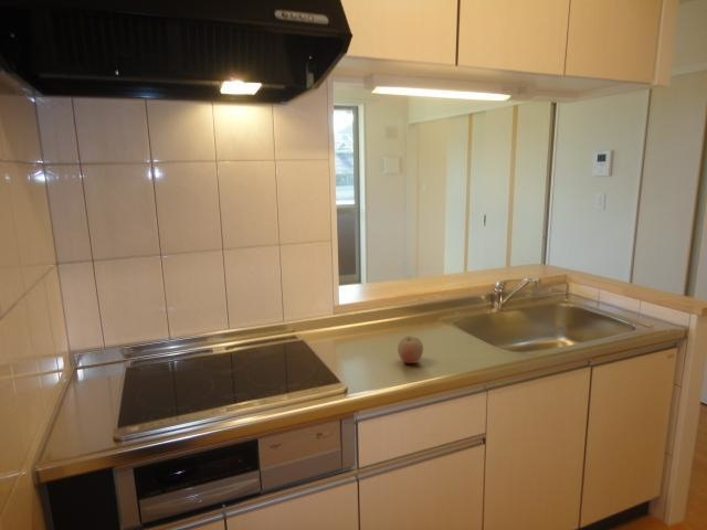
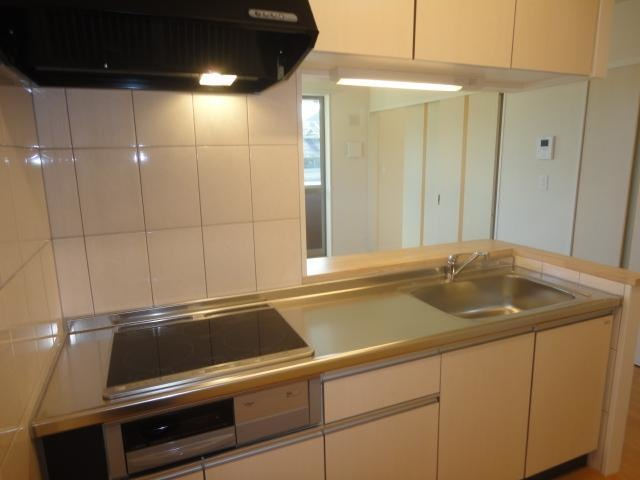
- fruit [397,335,424,364]
